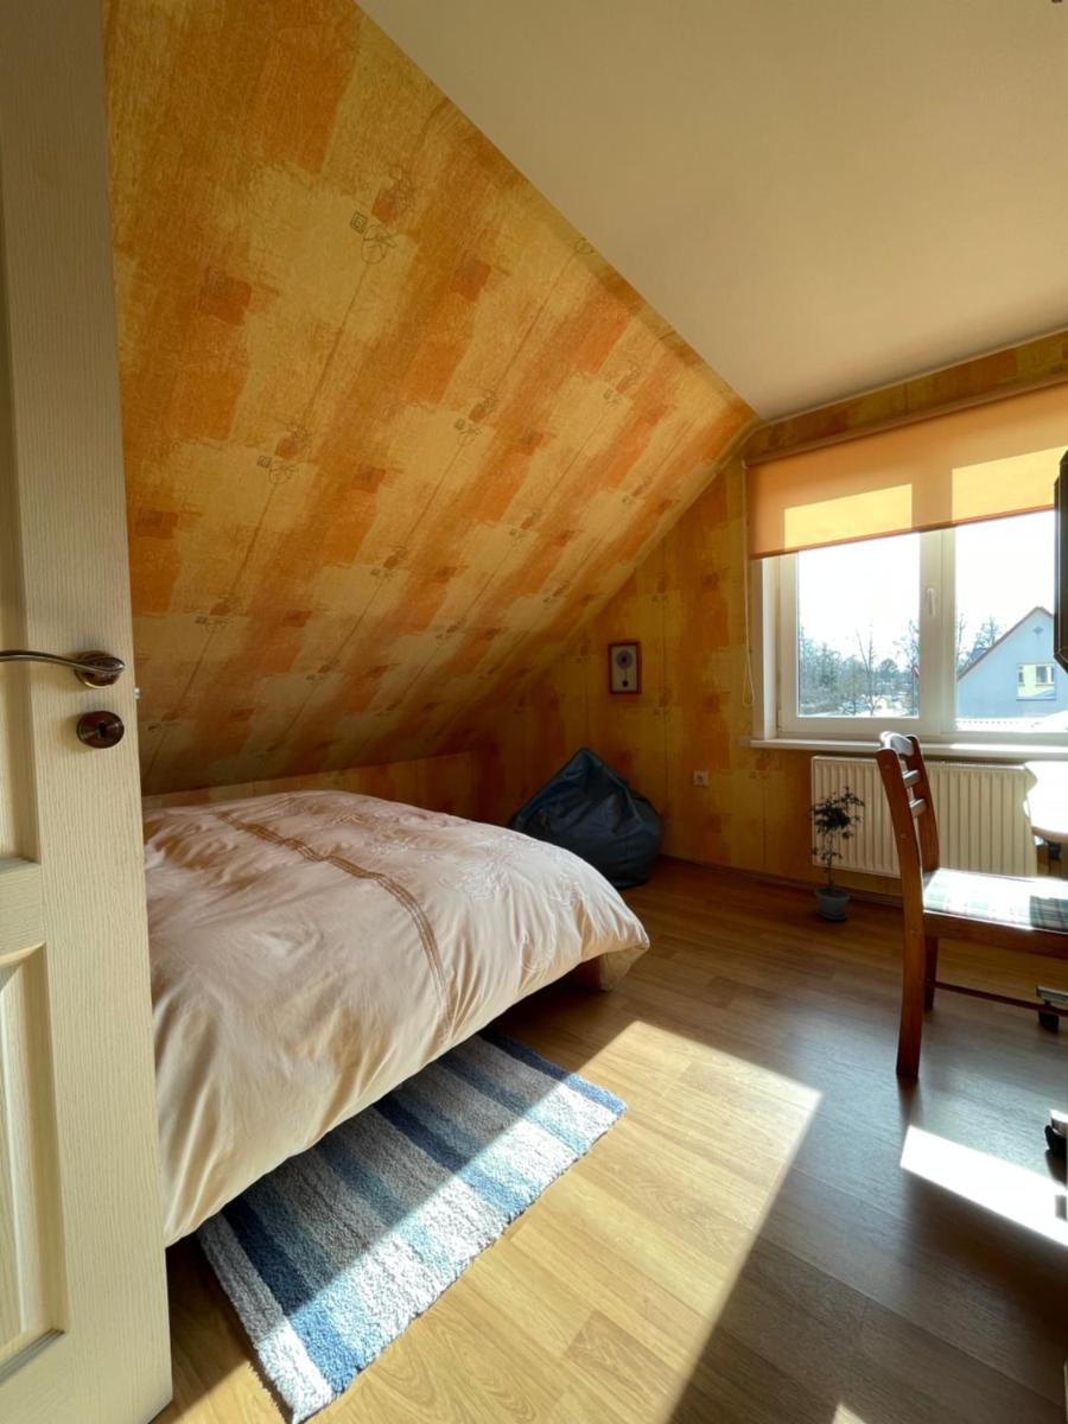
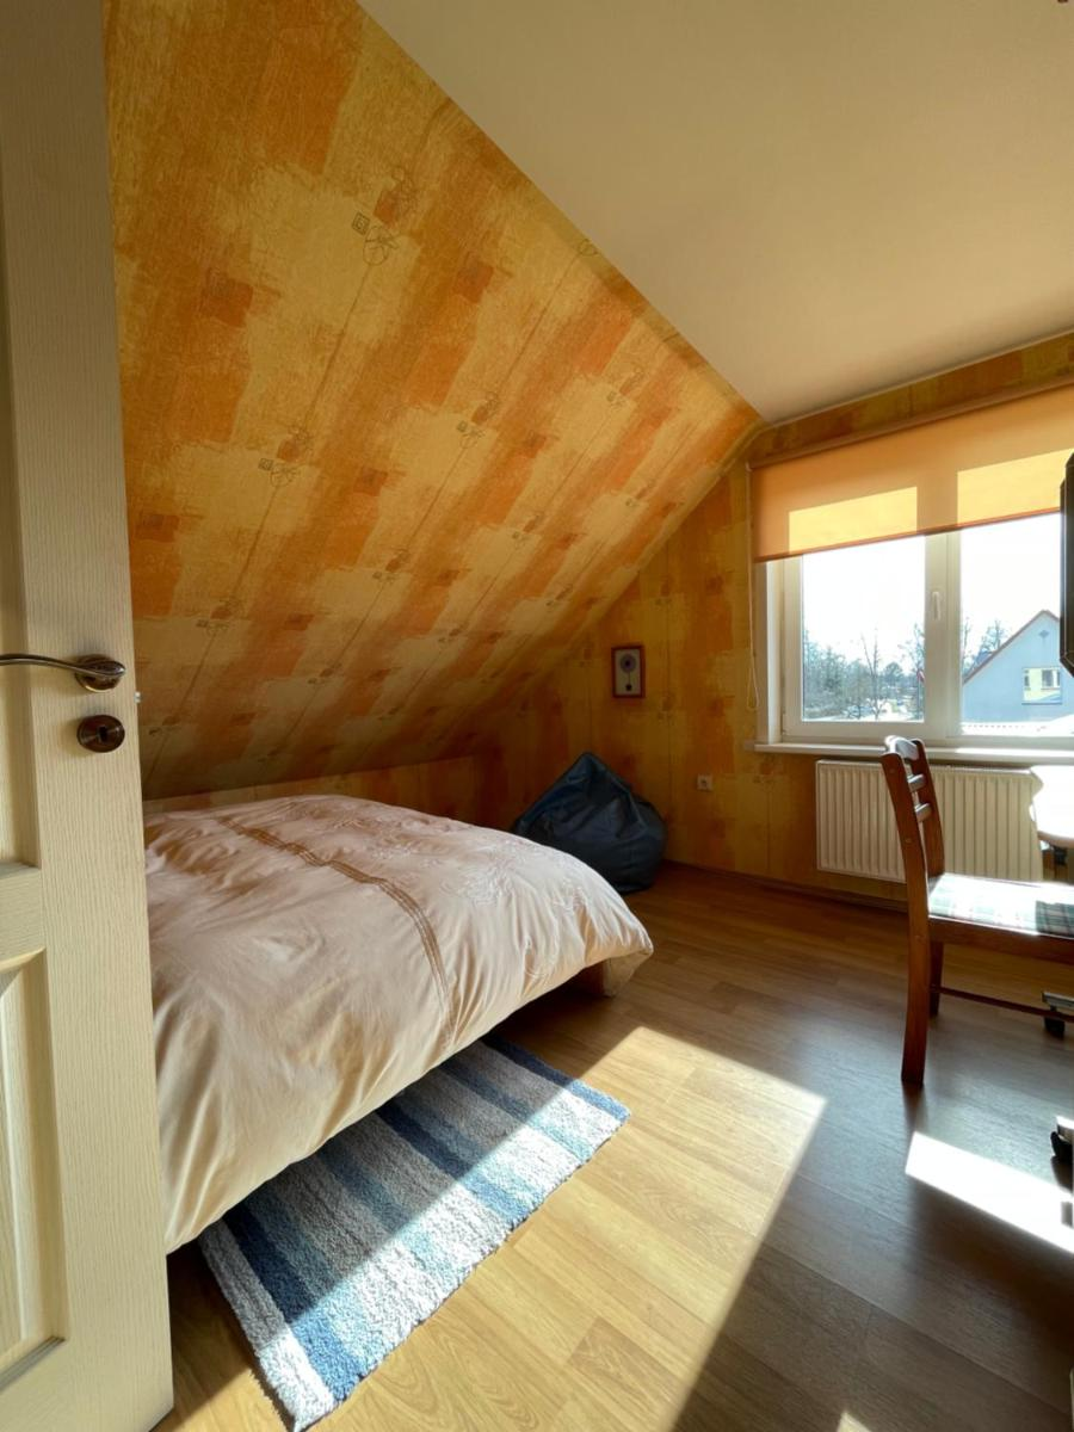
- potted plant [801,786,866,921]
